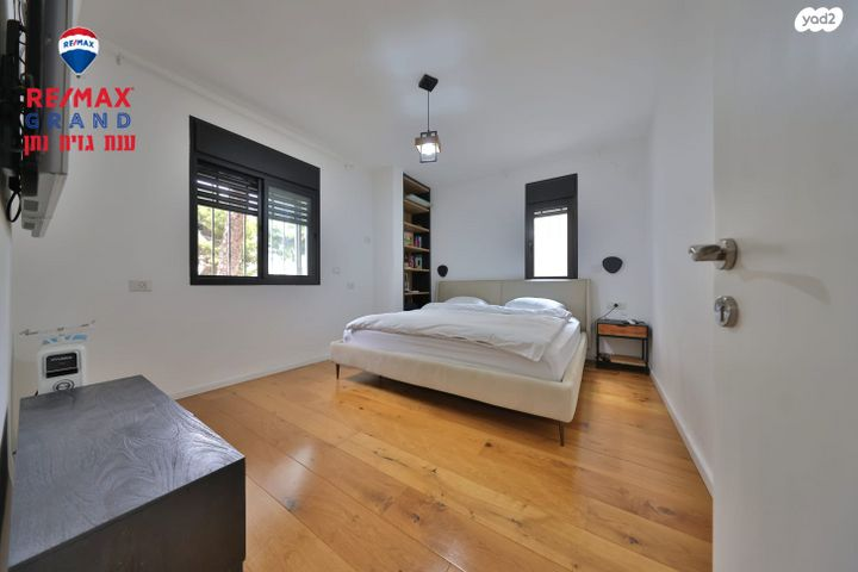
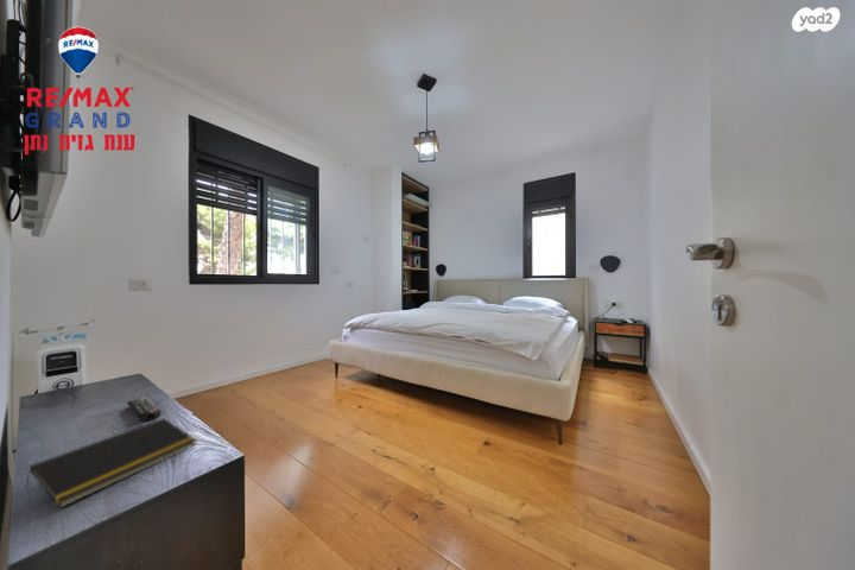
+ remote control [126,395,162,423]
+ notepad [24,417,198,509]
